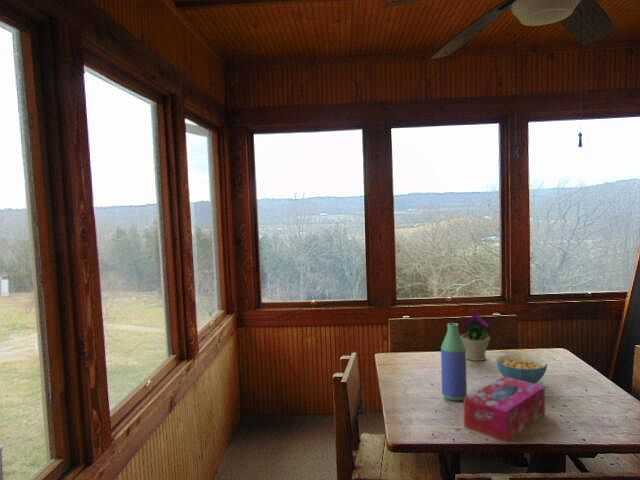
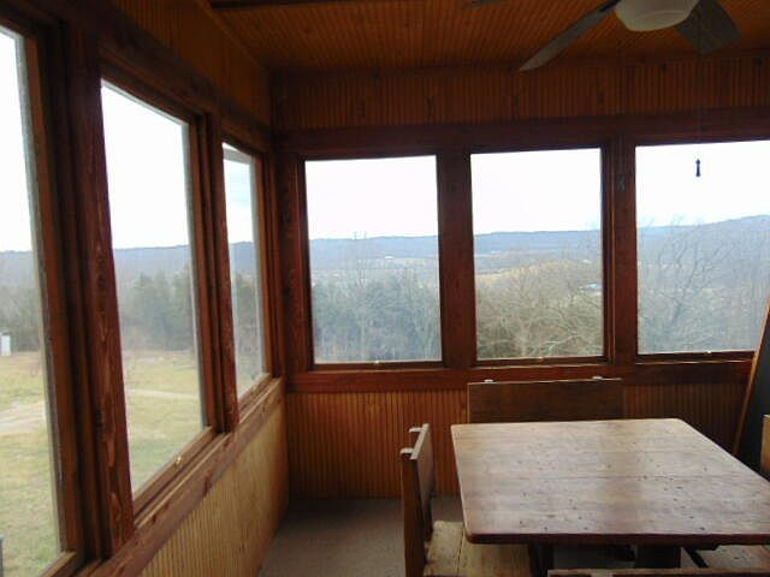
- cereal bowl [495,354,548,384]
- flower pot [460,310,491,362]
- tissue box [462,376,546,443]
- bottle [440,322,468,402]
